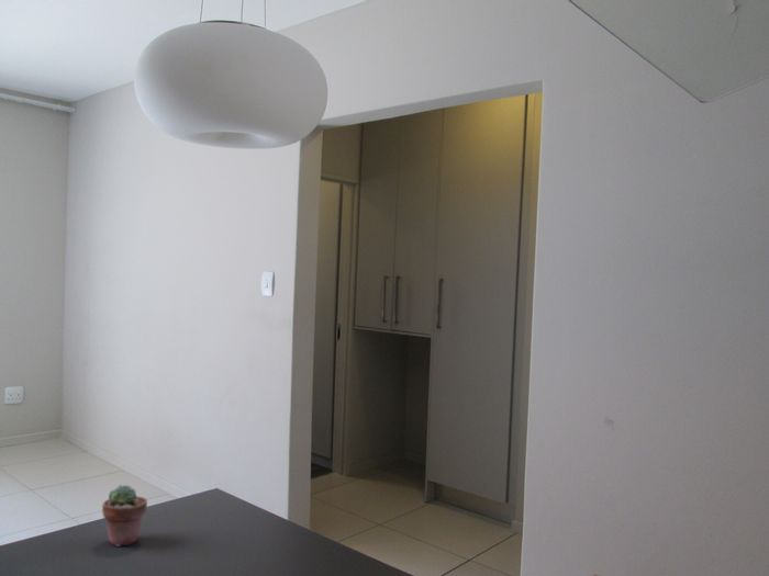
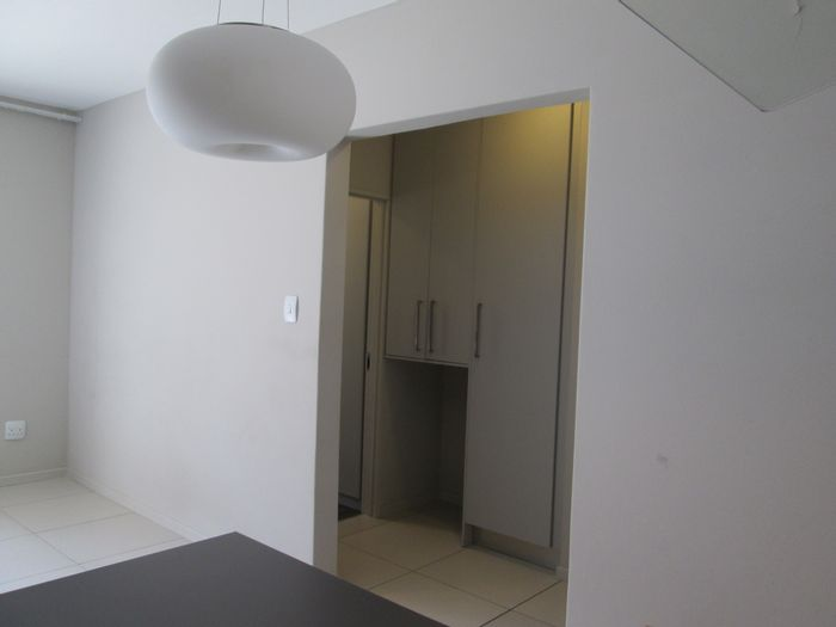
- potted succulent [101,484,148,547]
